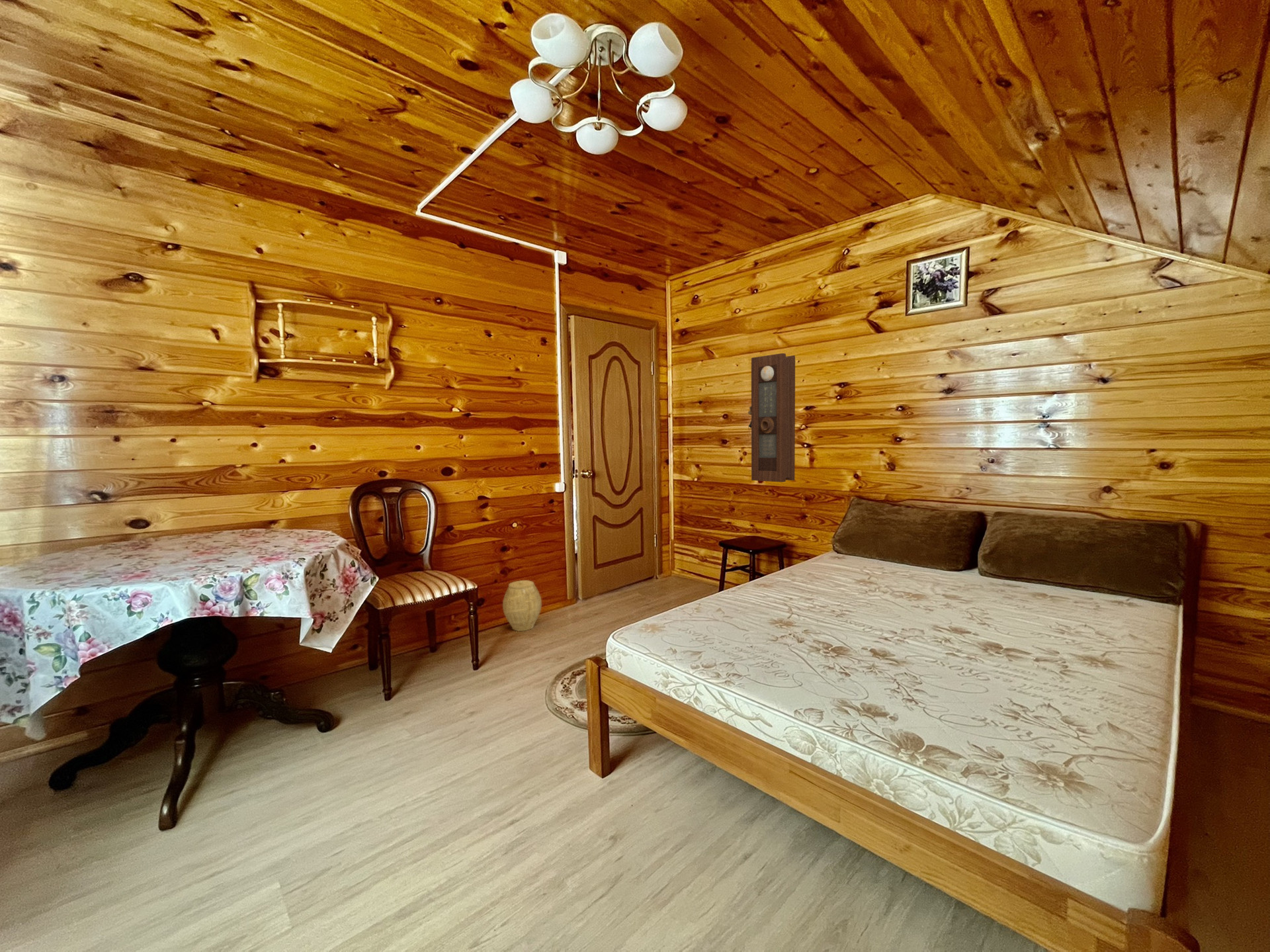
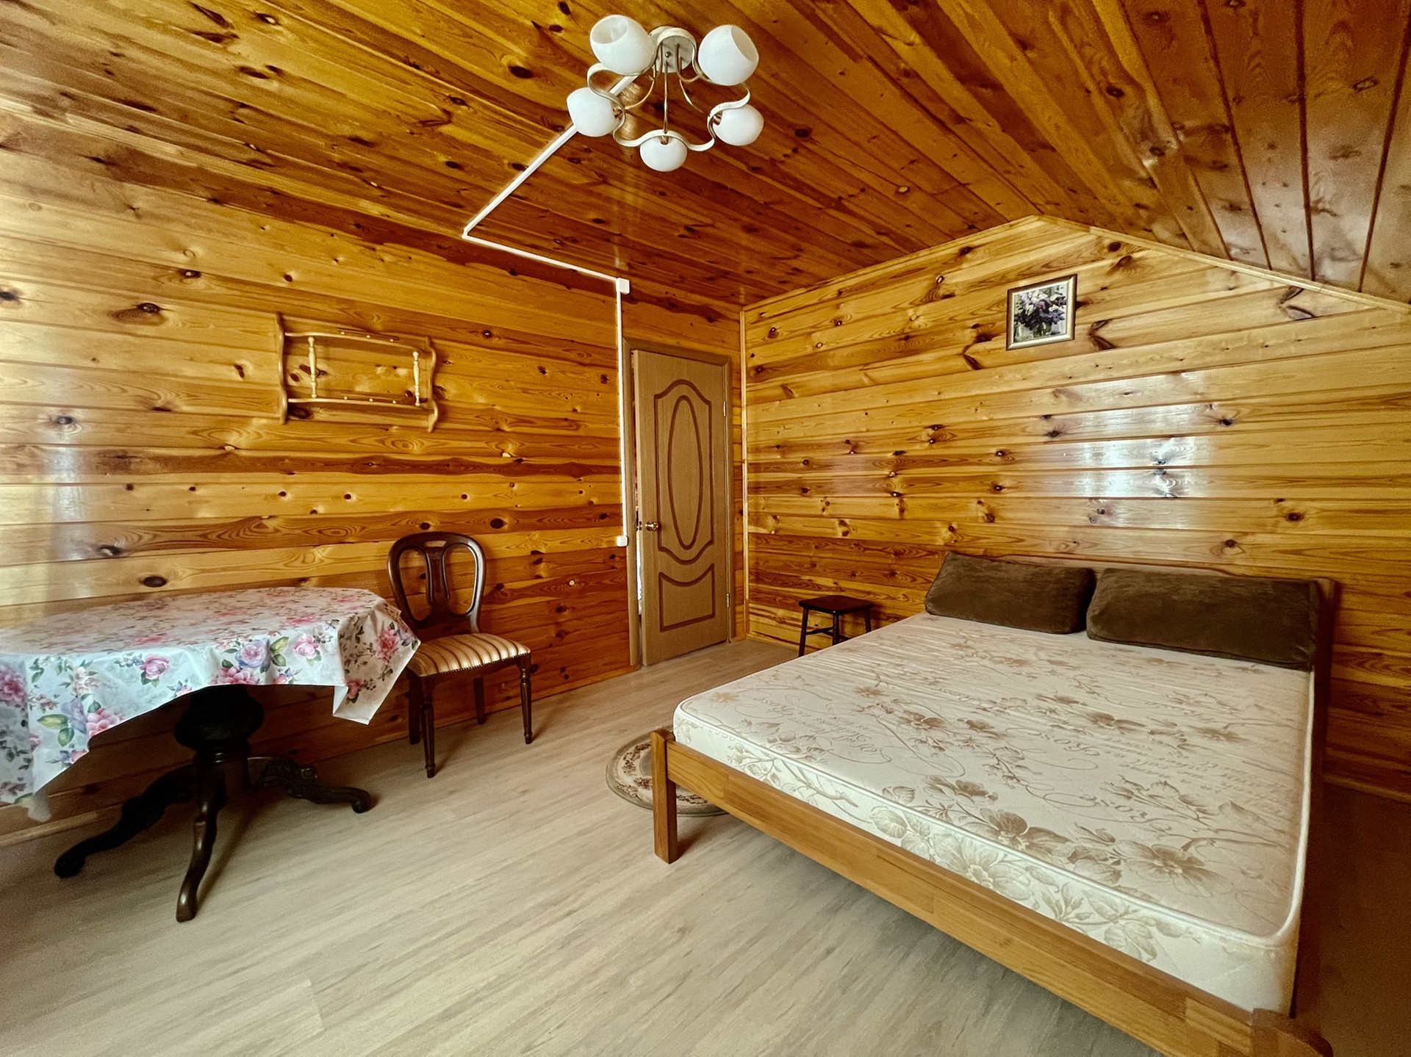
- pendulum clock [747,353,796,483]
- woven basket [502,580,542,632]
